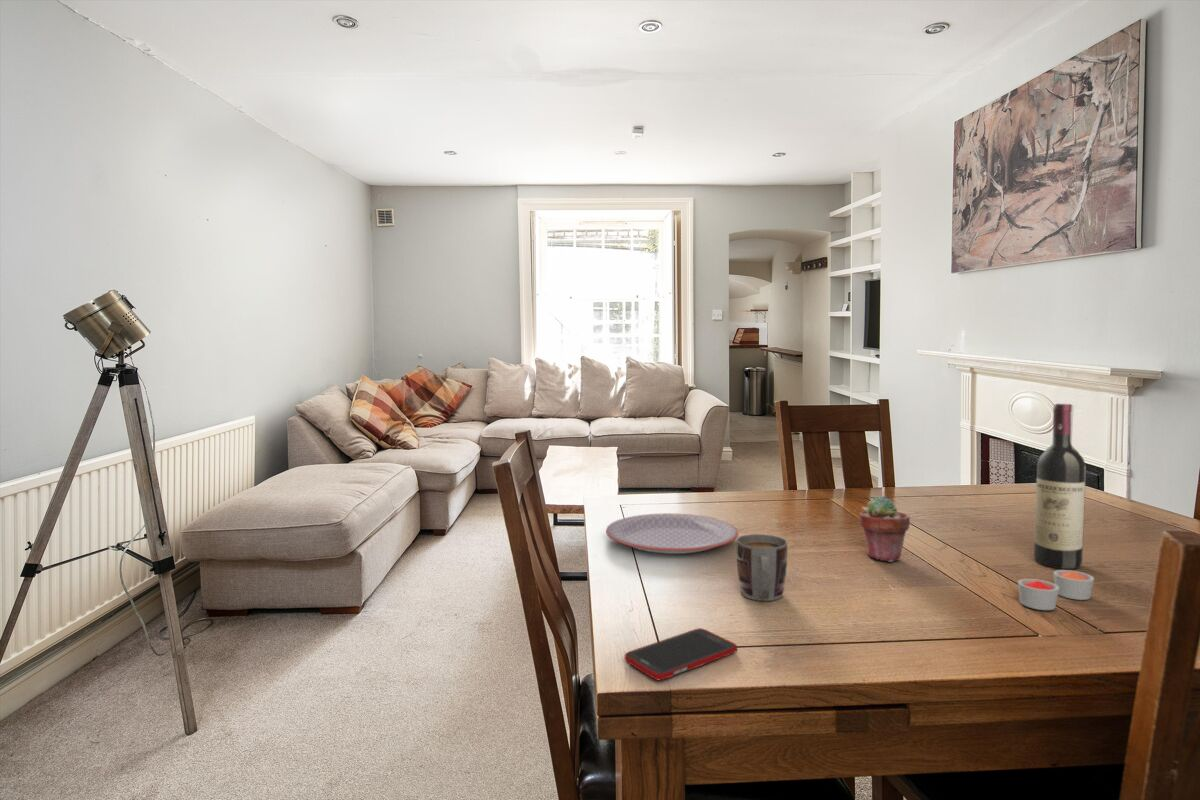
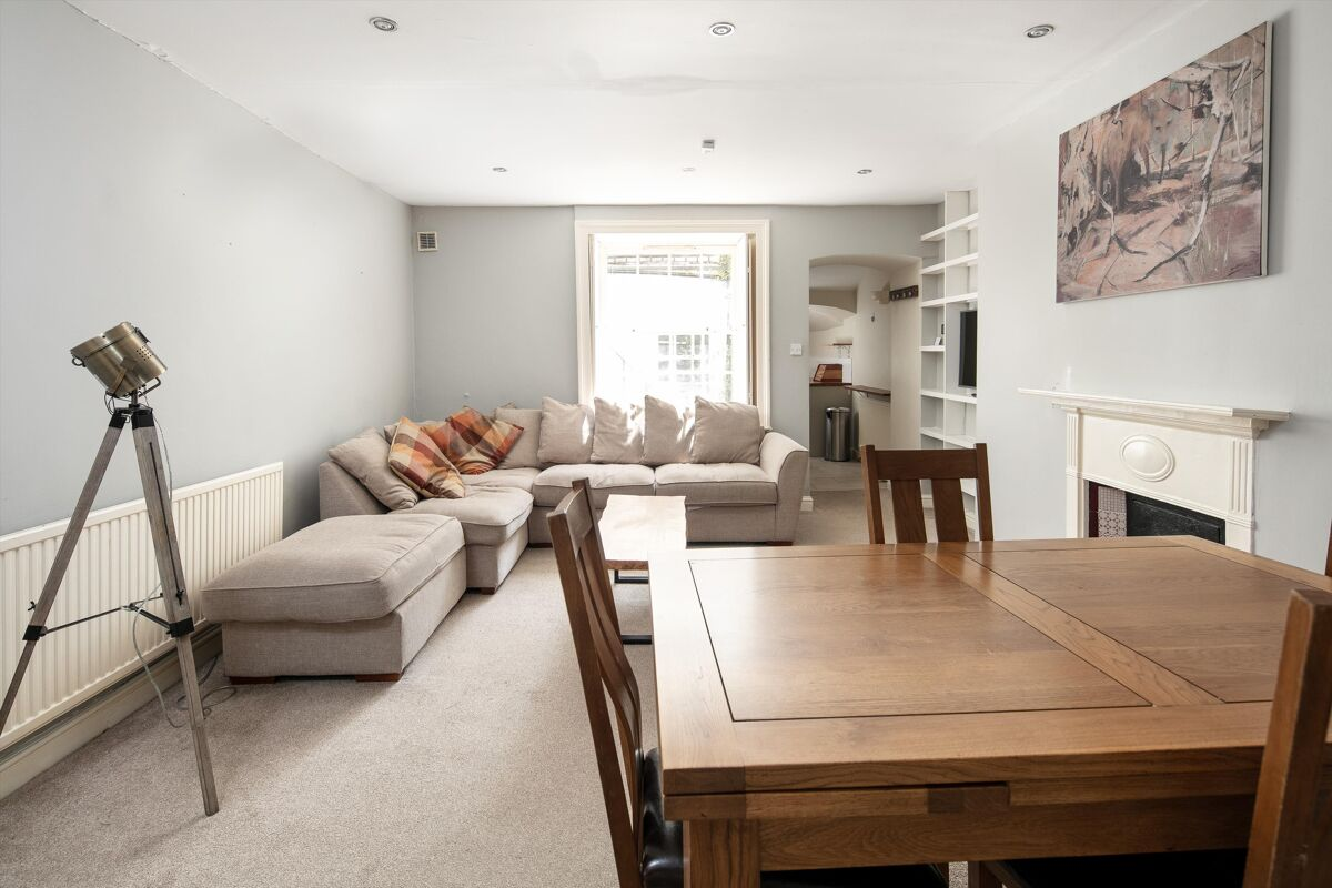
- wine bottle [1033,402,1087,570]
- candle [1017,569,1095,611]
- potted succulent [859,495,911,563]
- mug [736,533,788,602]
- plate [605,512,739,555]
- cell phone [624,627,738,681]
